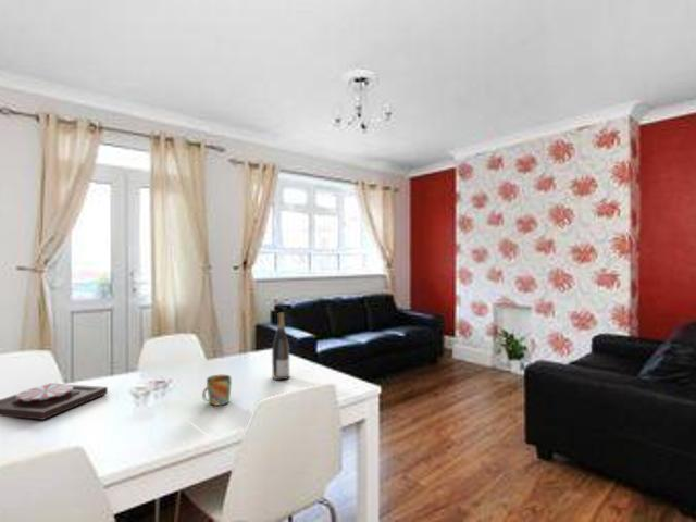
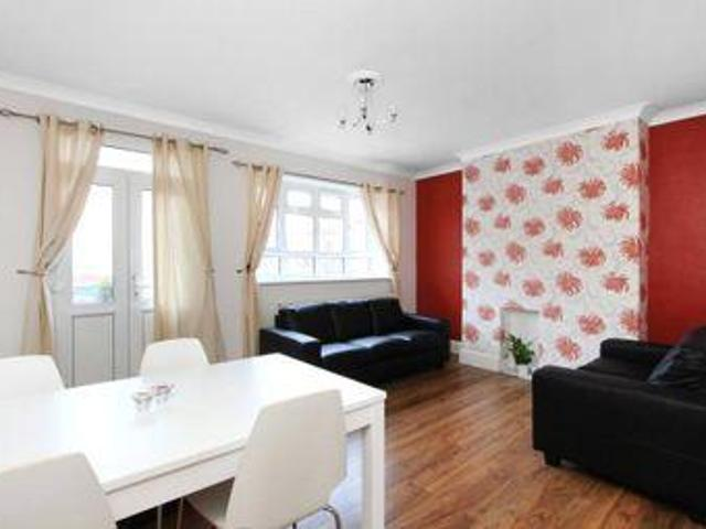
- mug [201,374,233,407]
- wine bottle [271,312,290,381]
- plate [0,383,109,421]
